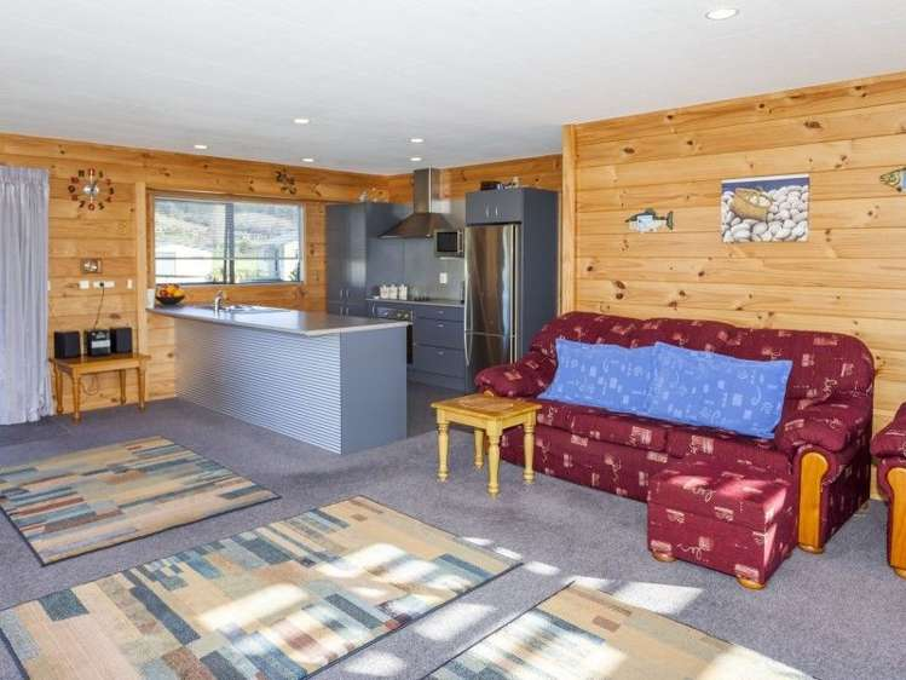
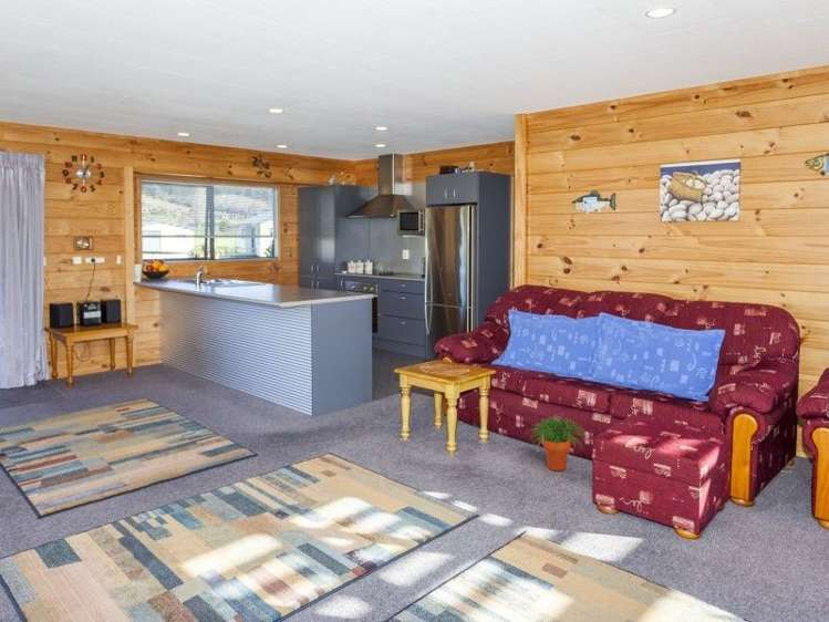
+ potted plant [526,415,588,471]
